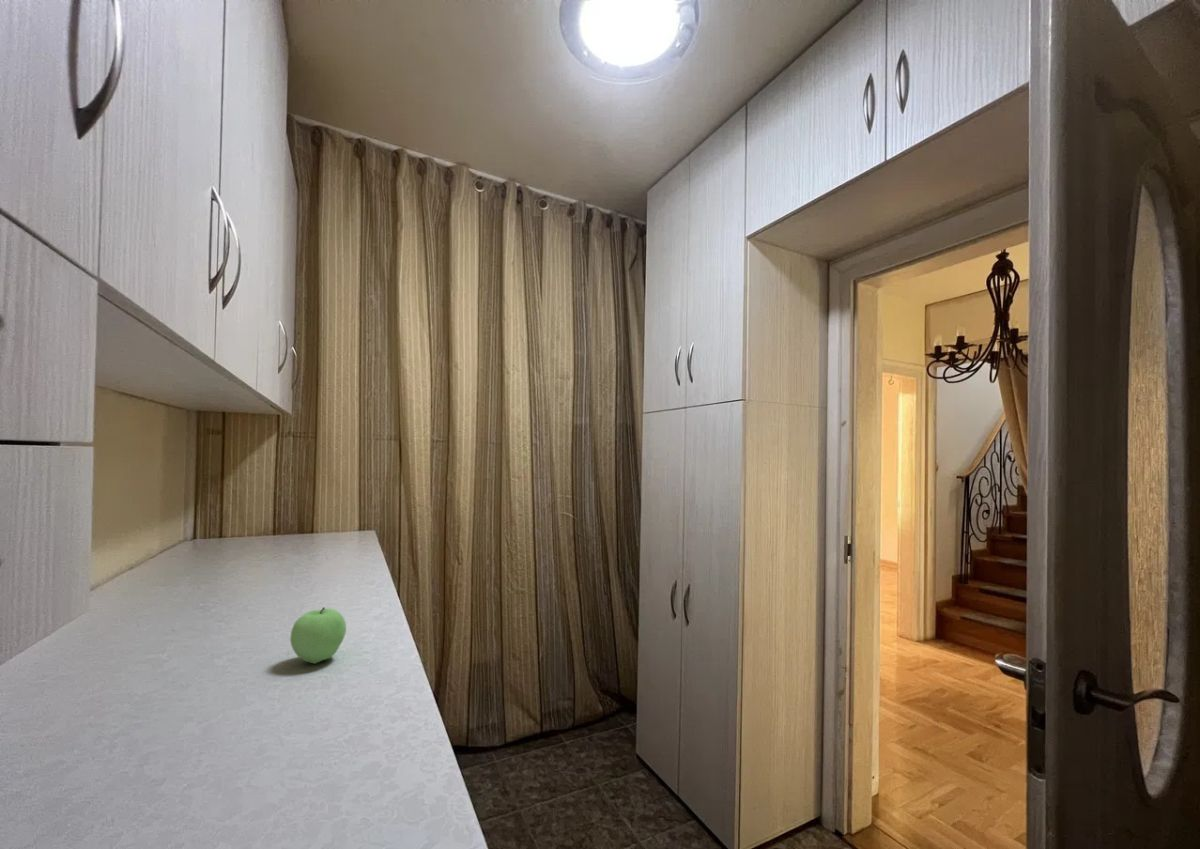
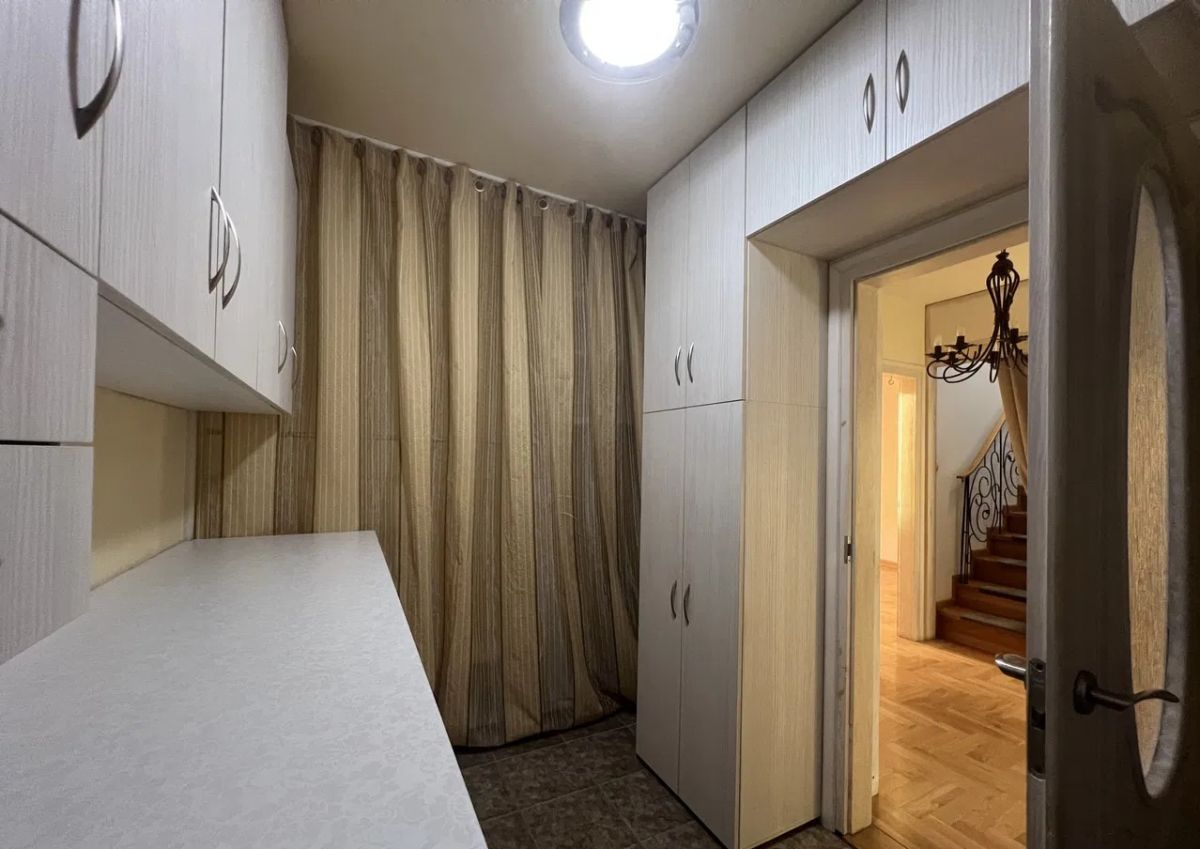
- apple [289,606,347,665]
